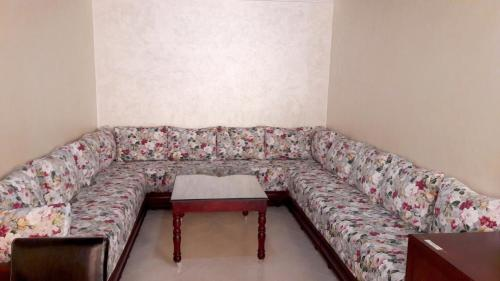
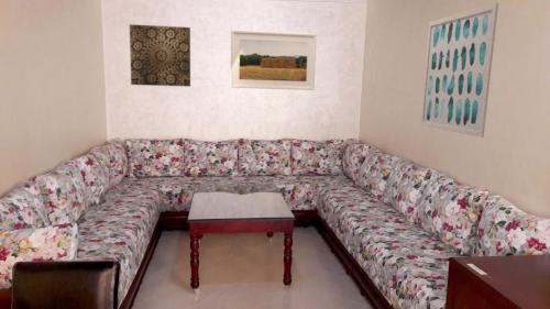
+ wall art [419,2,499,139]
+ wall art [129,23,191,88]
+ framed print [230,29,318,91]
